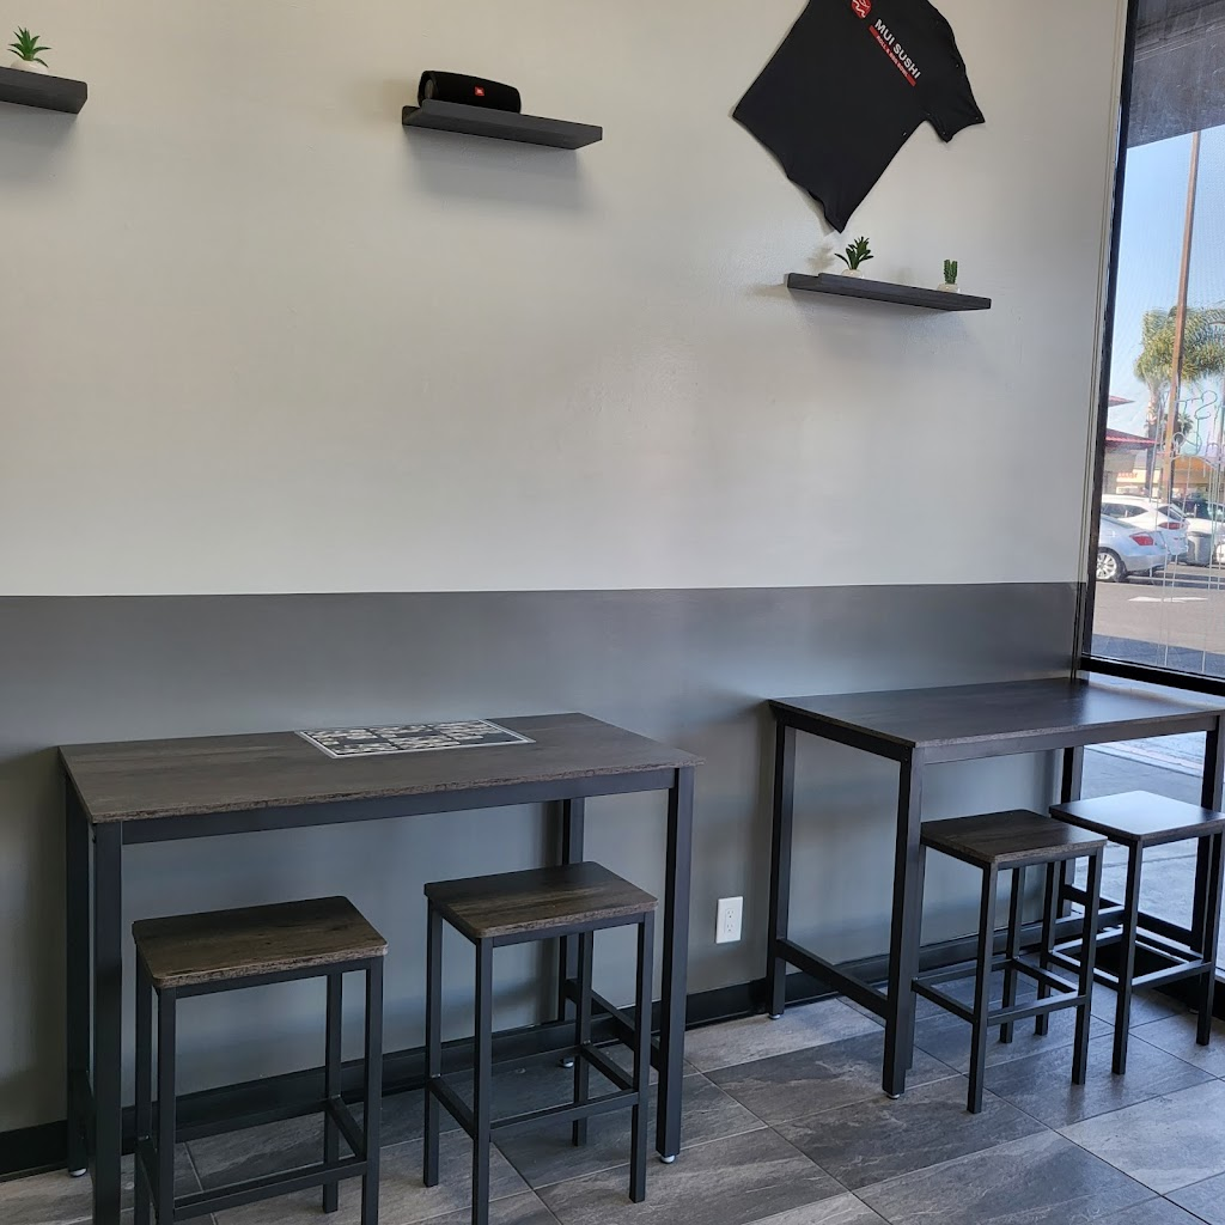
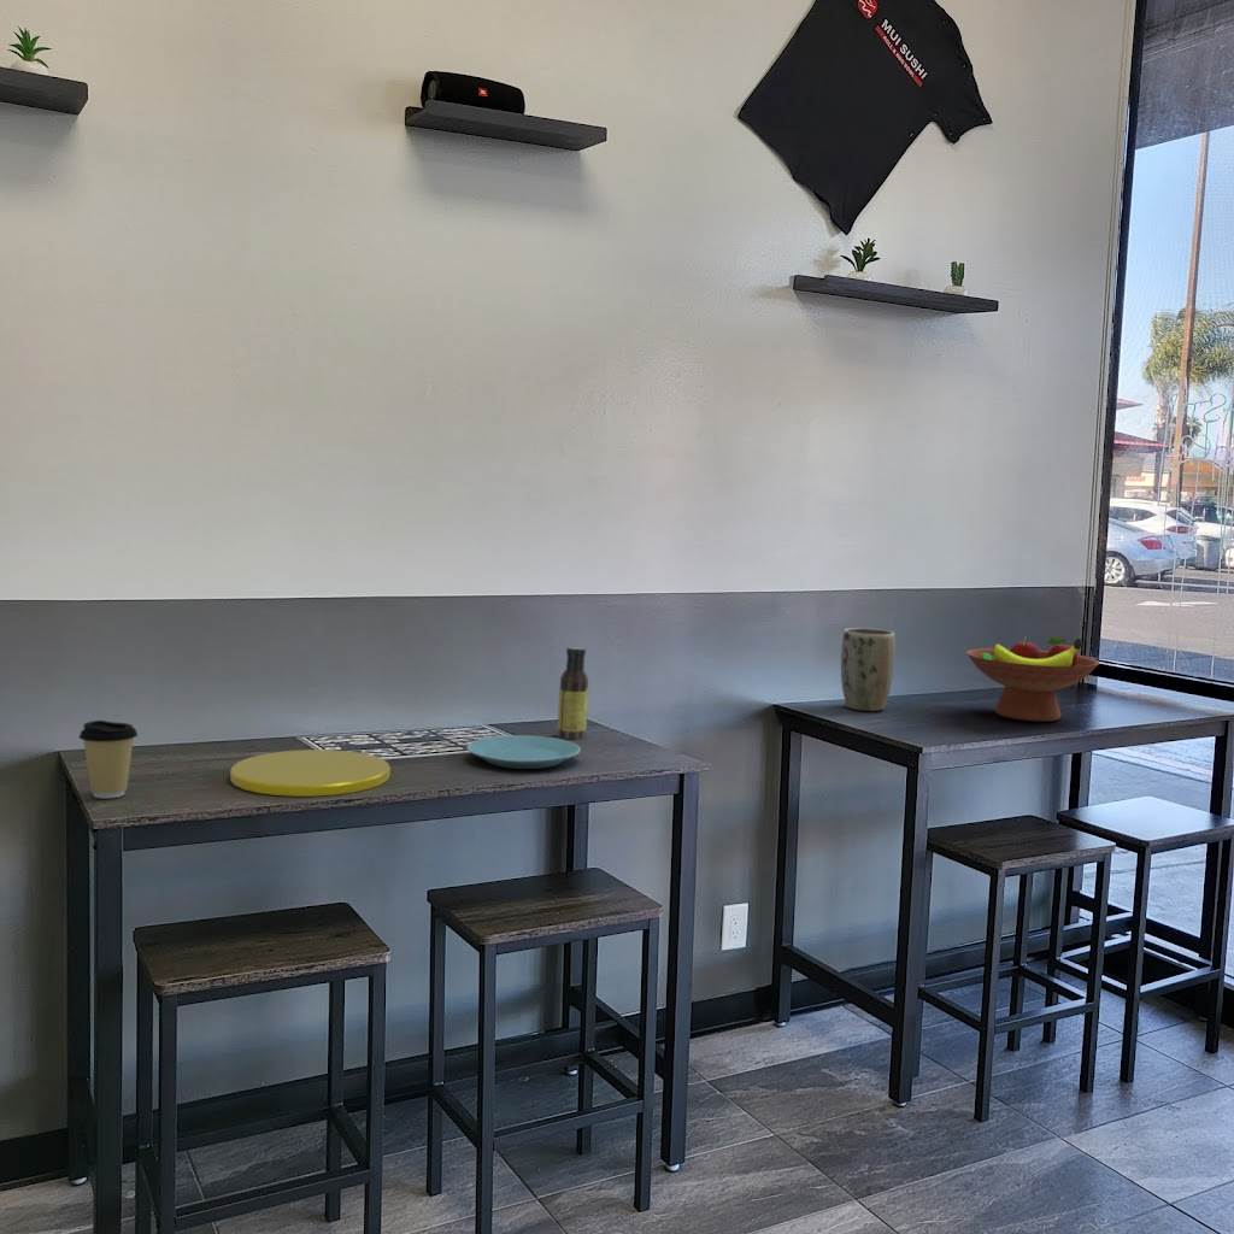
+ coffee cup [78,719,139,799]
+ plate [466,734,582,770]
+ sauce bottle [557,646,589,741]
+ plate [229,748,392,798]
+ fruit bowl [965,635,1100,723]
+ plant pot [840,627,897,712]
